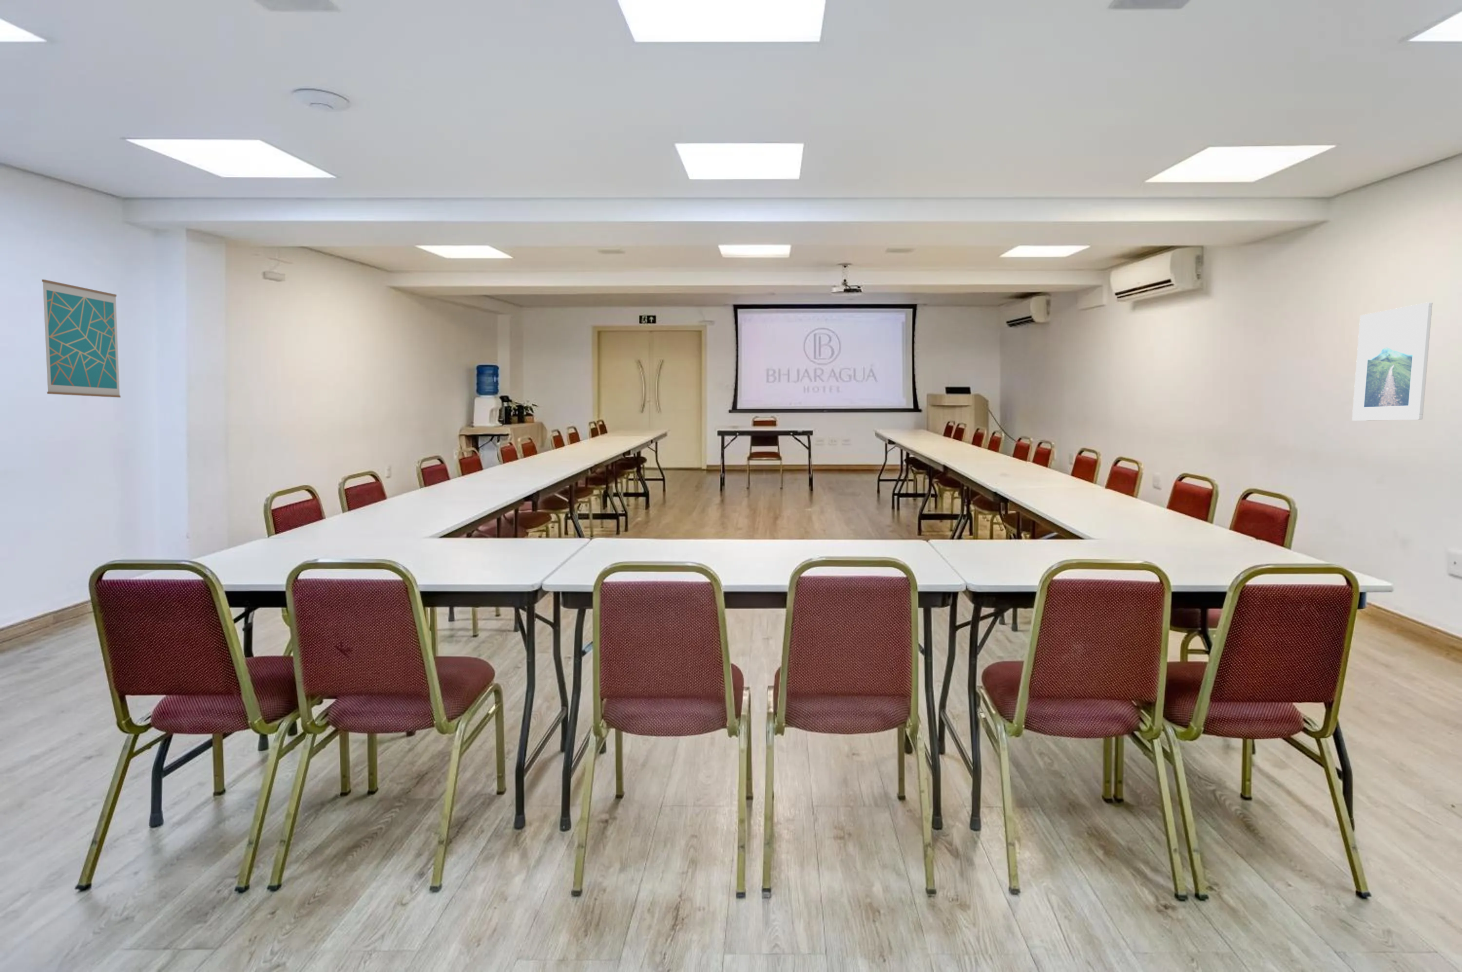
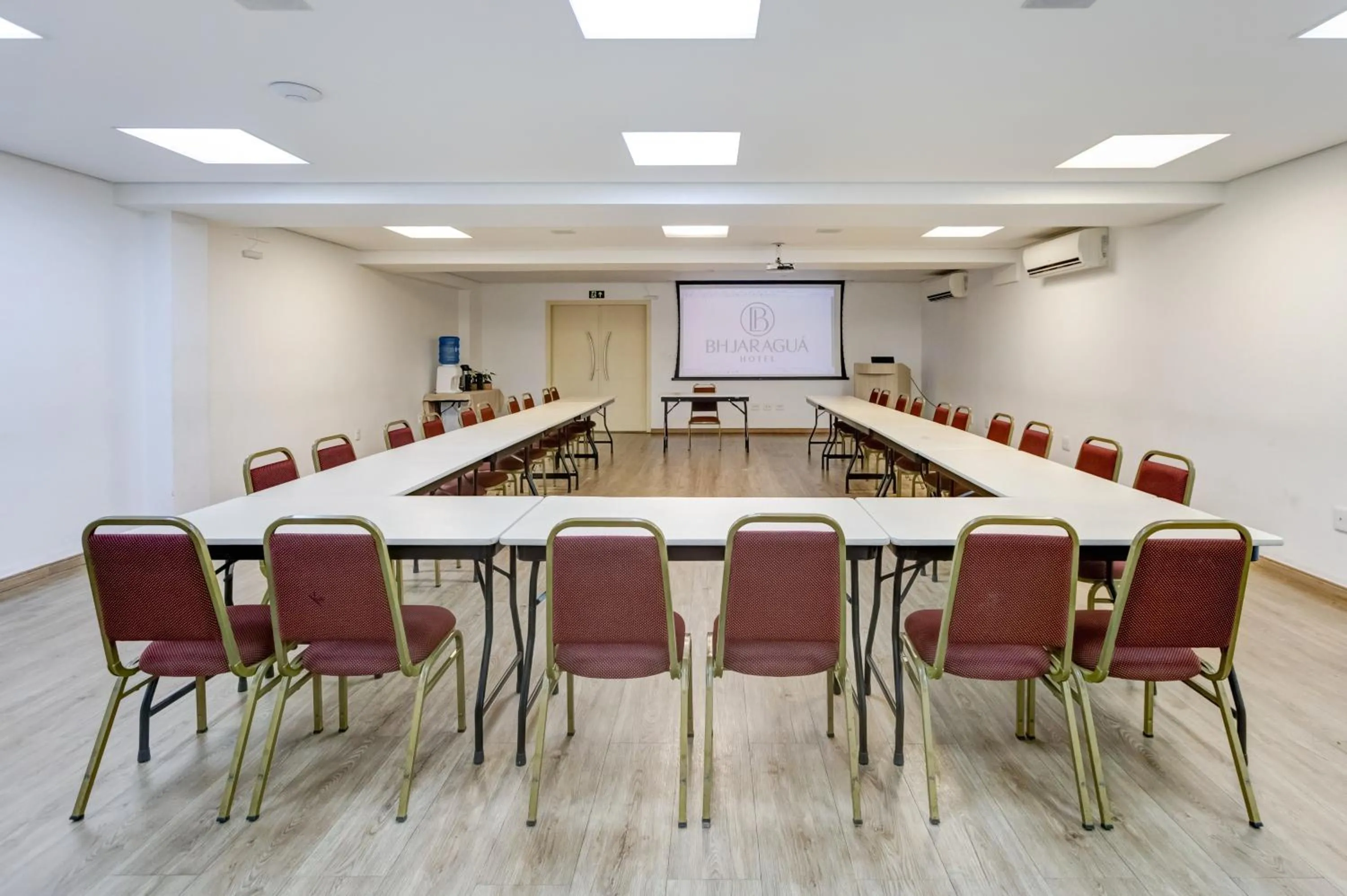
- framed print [1351,302,1433,421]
- wall art [41,279,120,398]
